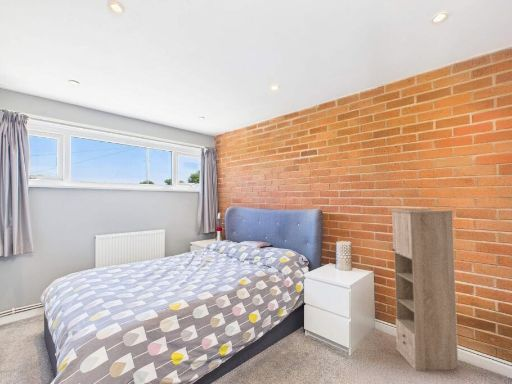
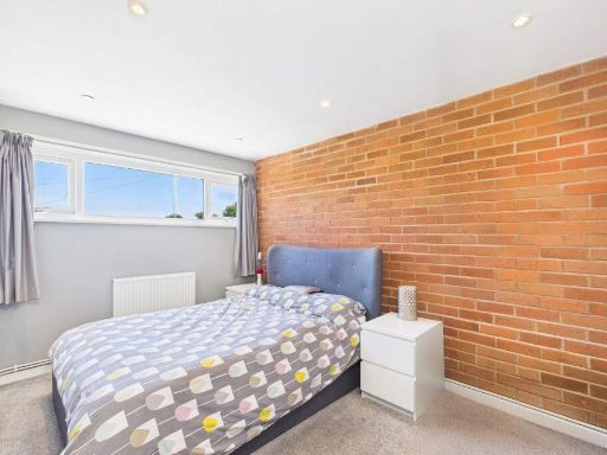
- storage cabinet [388,207,459,371]
